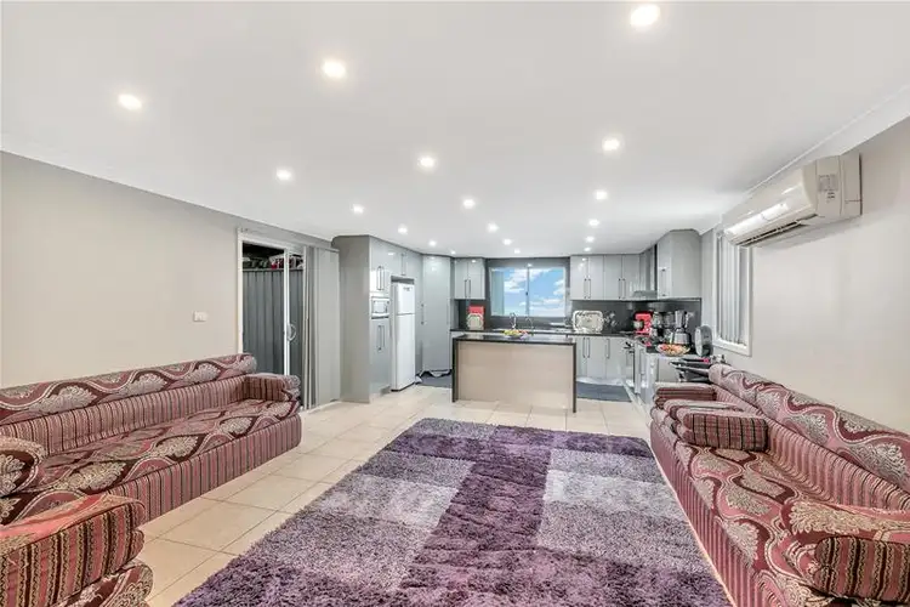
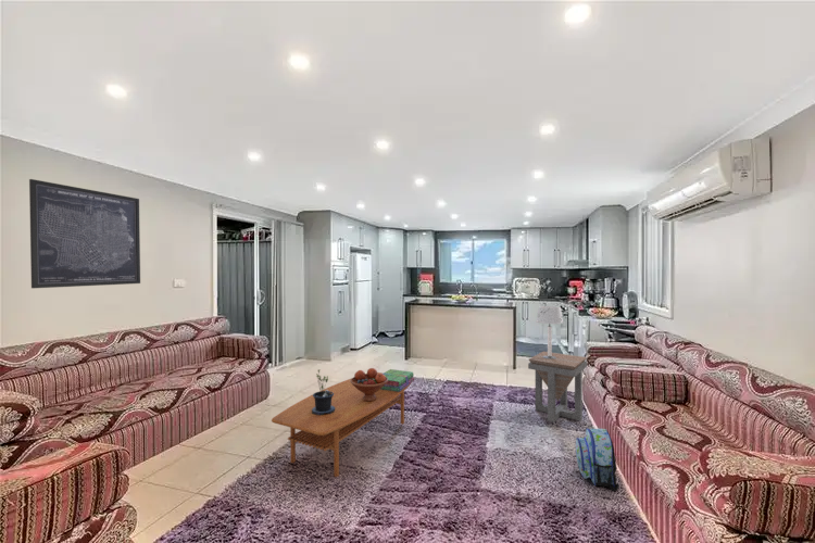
+ stack of books [381,368,415,392]
+ side table [527,351,588,424]
+ coffee table [271,371,413,478]
+ table lamp [536,305,564,359]
+ backpack [575,428,620,492]
+ potted plant [312,369,335,416]
+ wall art [28,178,141,289]
+ fruit bowl [350,367,388,402]
